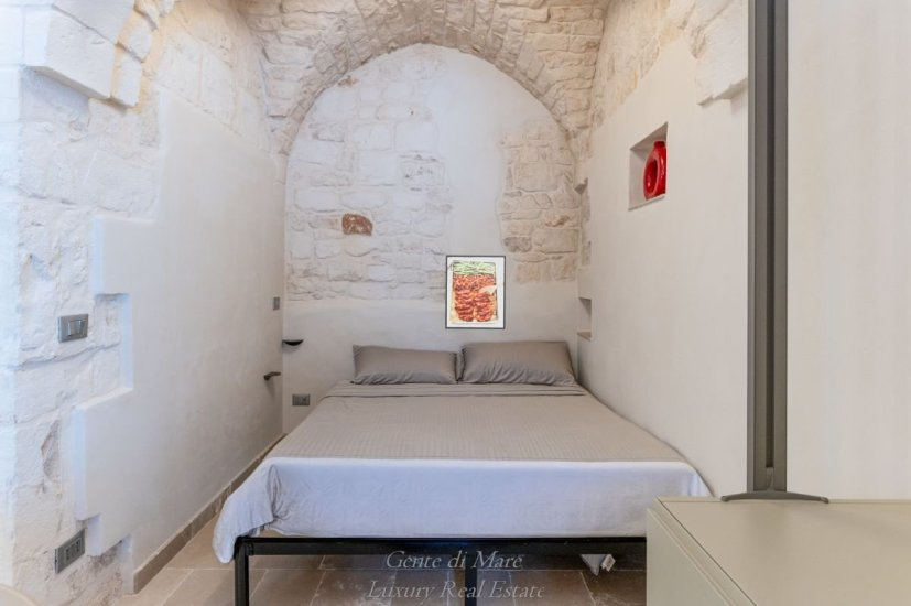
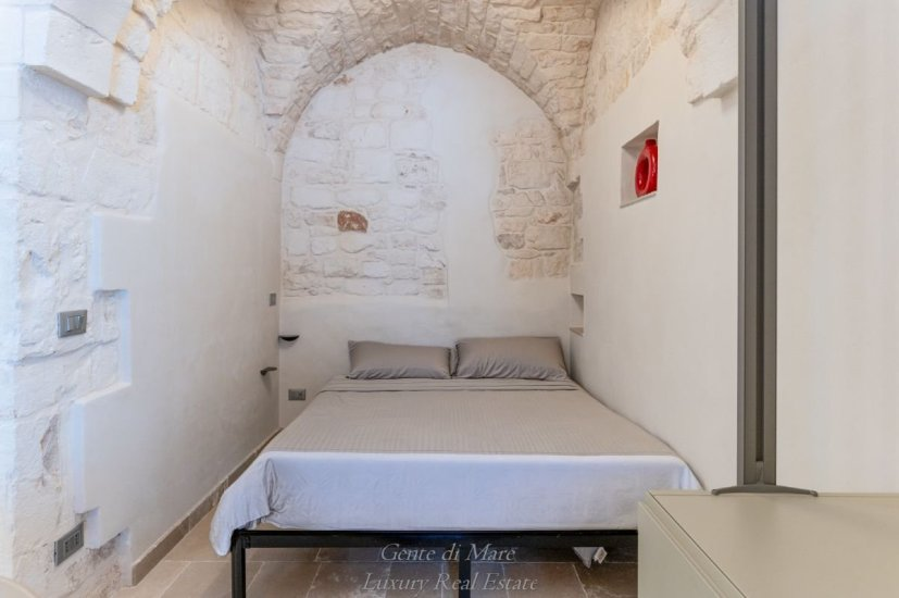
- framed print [444,253,507,331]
